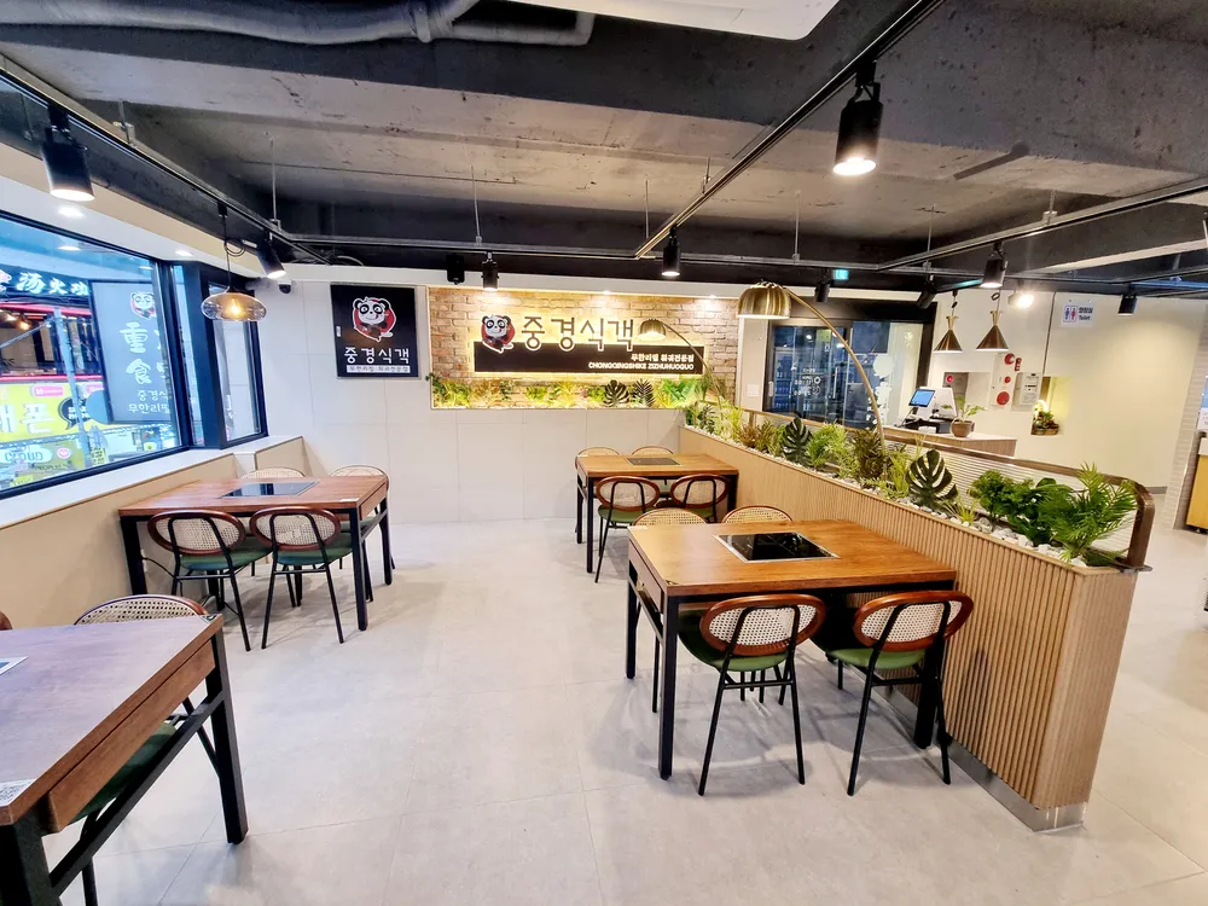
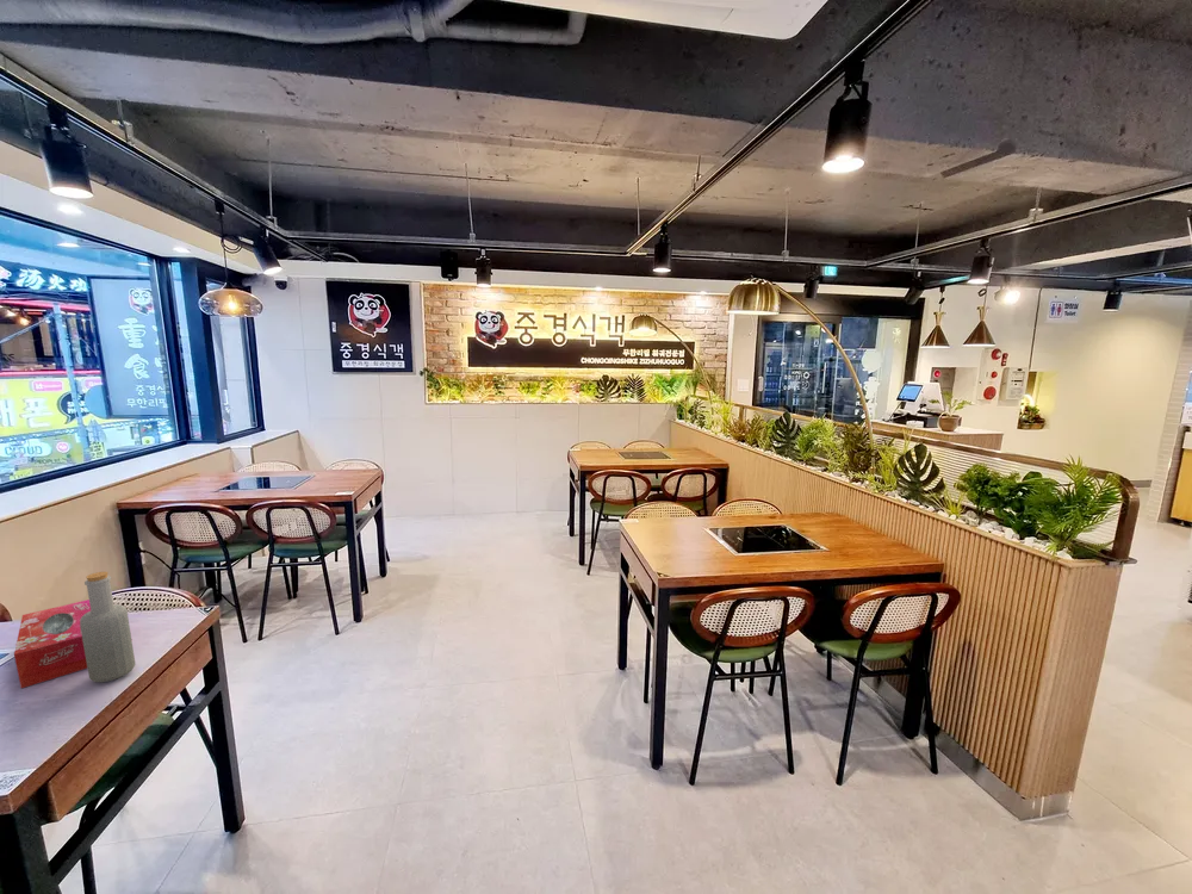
+ bottle [80,571,136,683]
+ tissue box [13,598,91,689]
